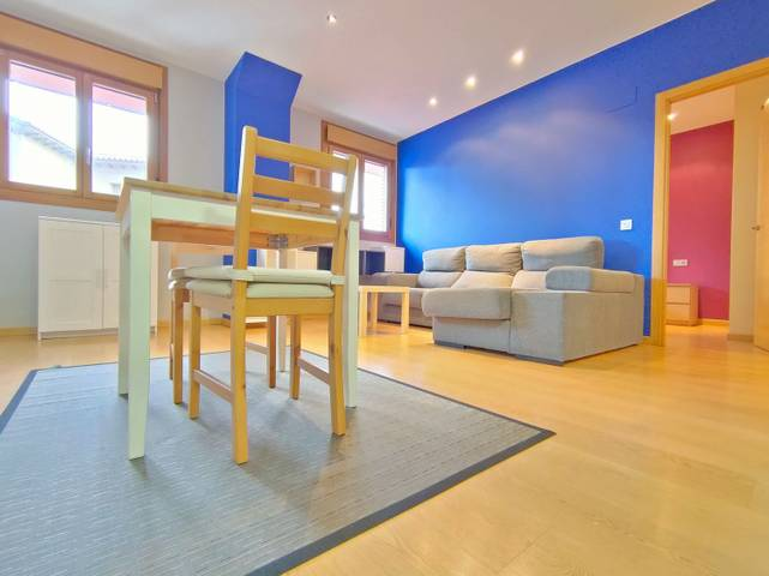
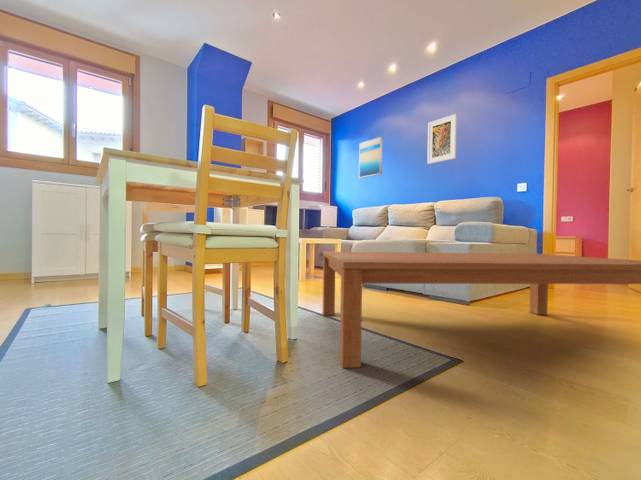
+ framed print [426,113,458,165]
+ coffee table [322,250,641,369]
+ wall art [358,136,383,179]
